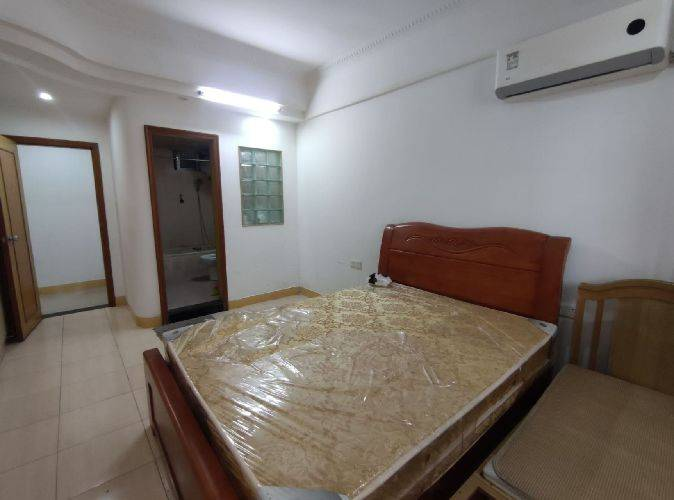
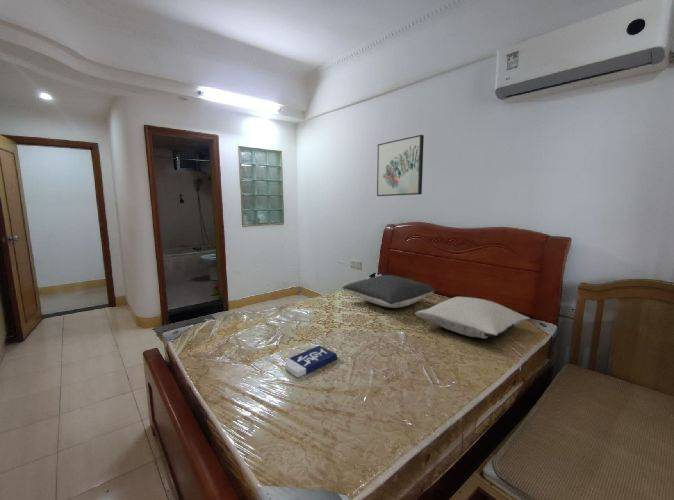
+ book [284,345,337,378]
+ pillow [341,274,436,309]
+ wall art [376,134,425,197]
+ pillow [414,296,531,339]
